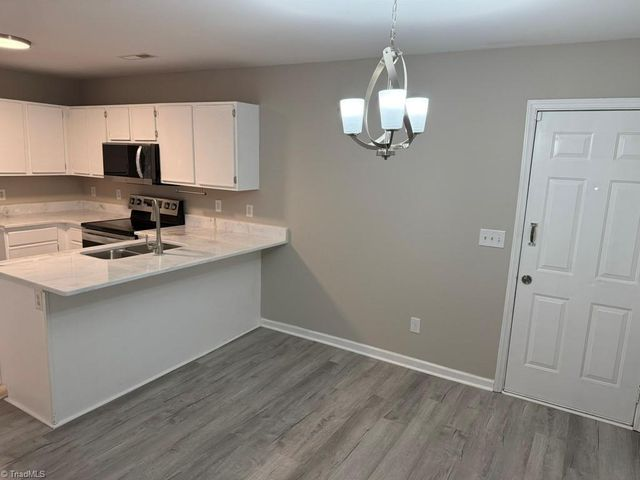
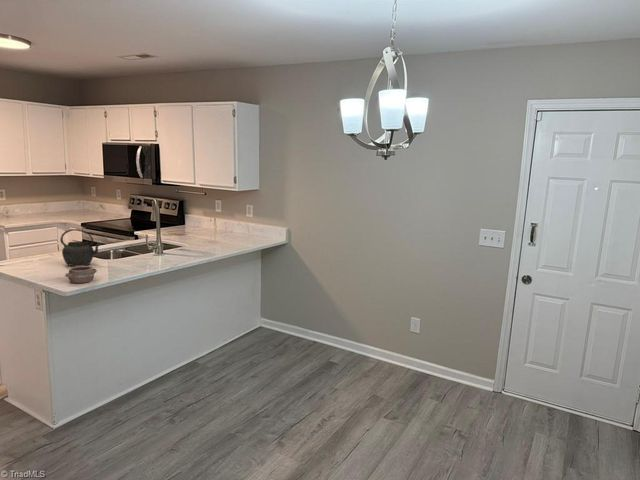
+ kettle [59,228,103,267]
+ pottery [64,265,98,284]
